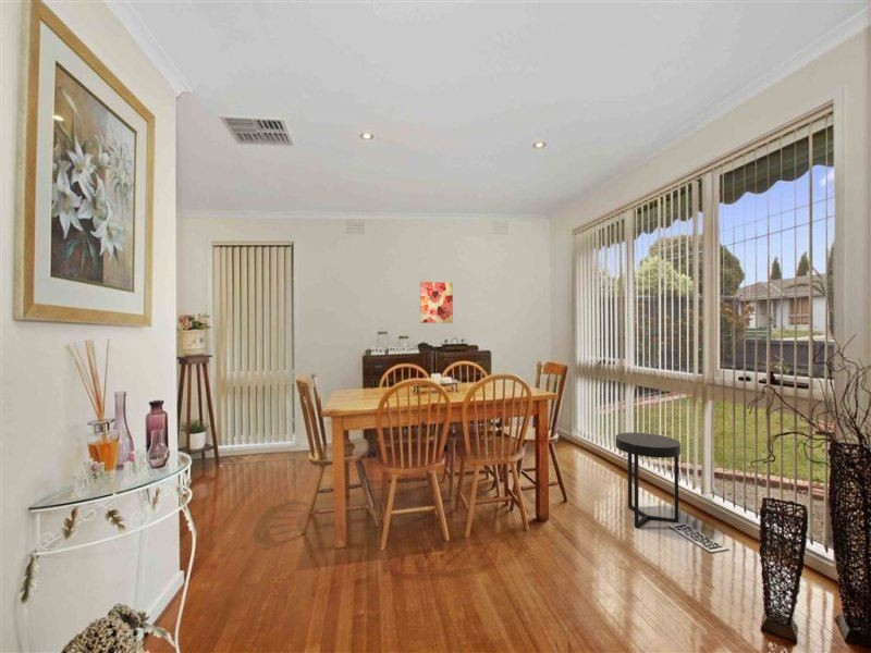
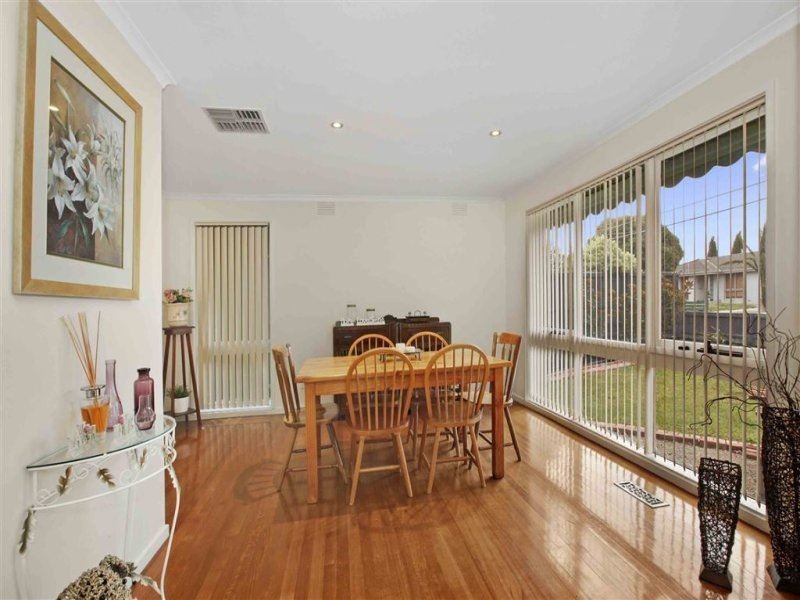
- wall art [419,281,454,324]
- side table [614,431,682,529]
